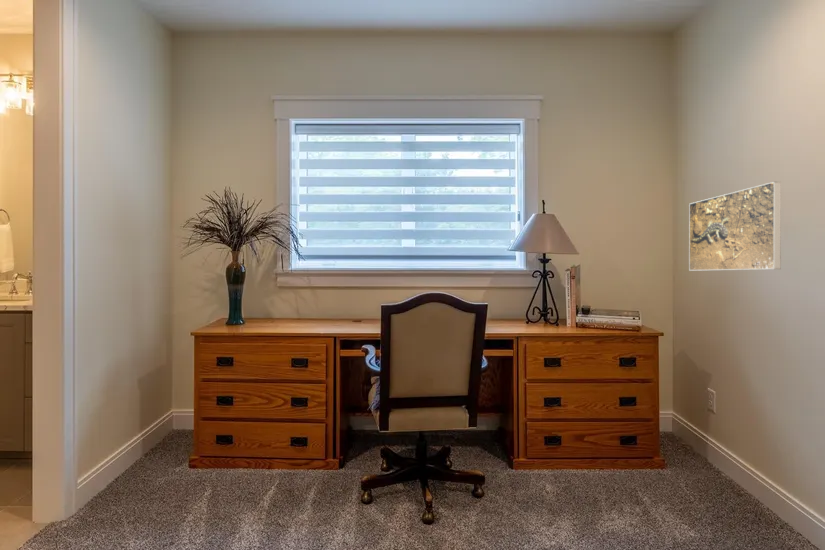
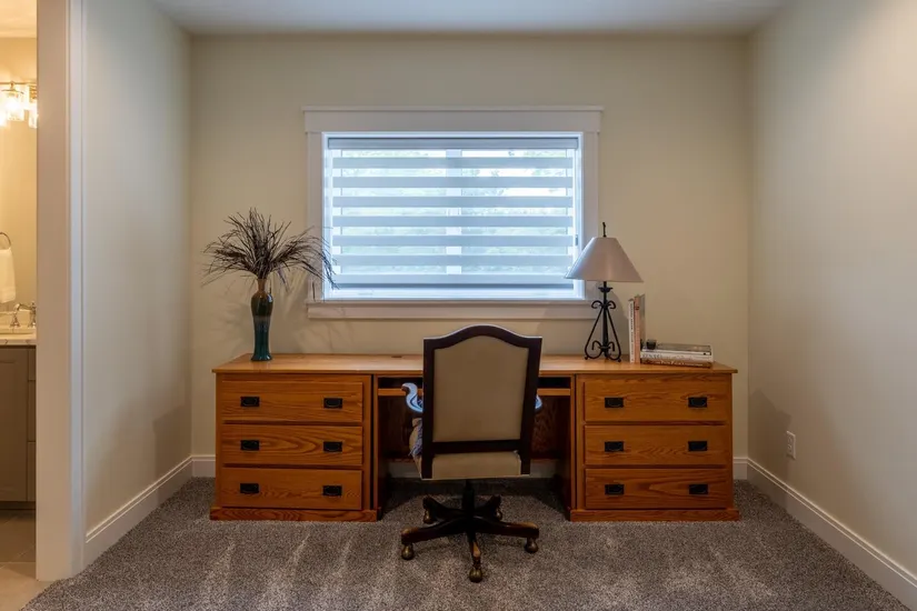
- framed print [688,181,782,272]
